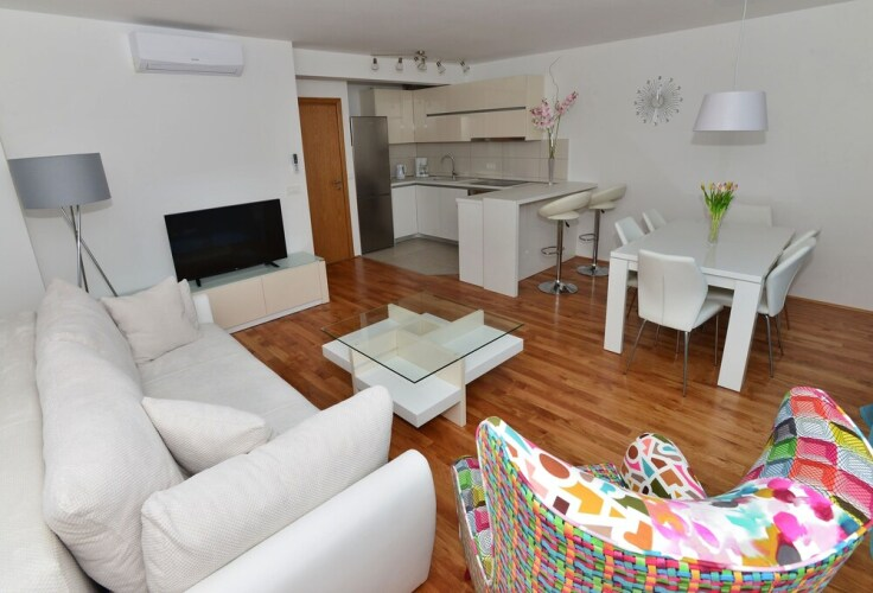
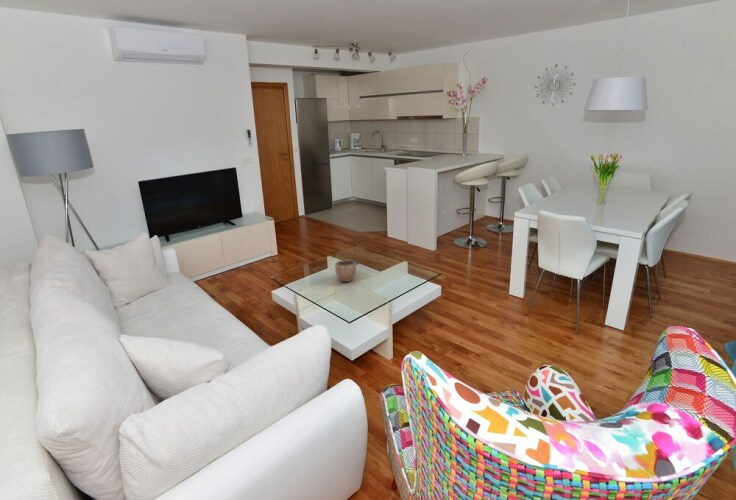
+ decorative bowl [334,259,357,283]
